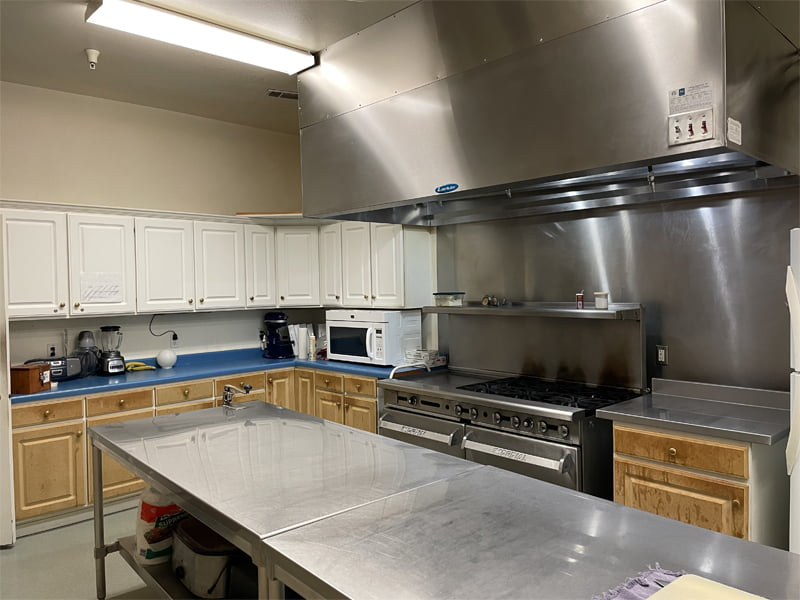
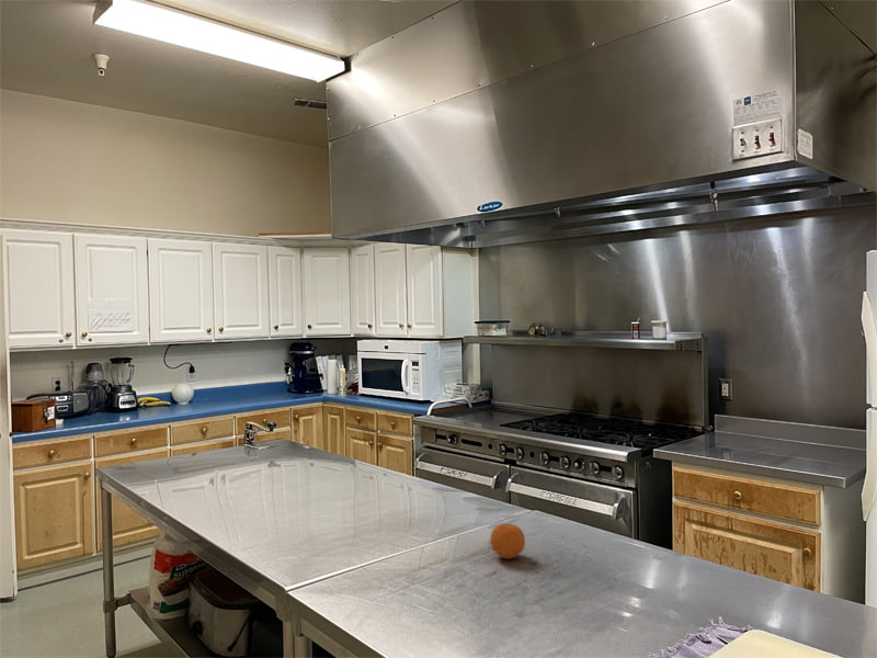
+ fruit [489,522,526,559]
